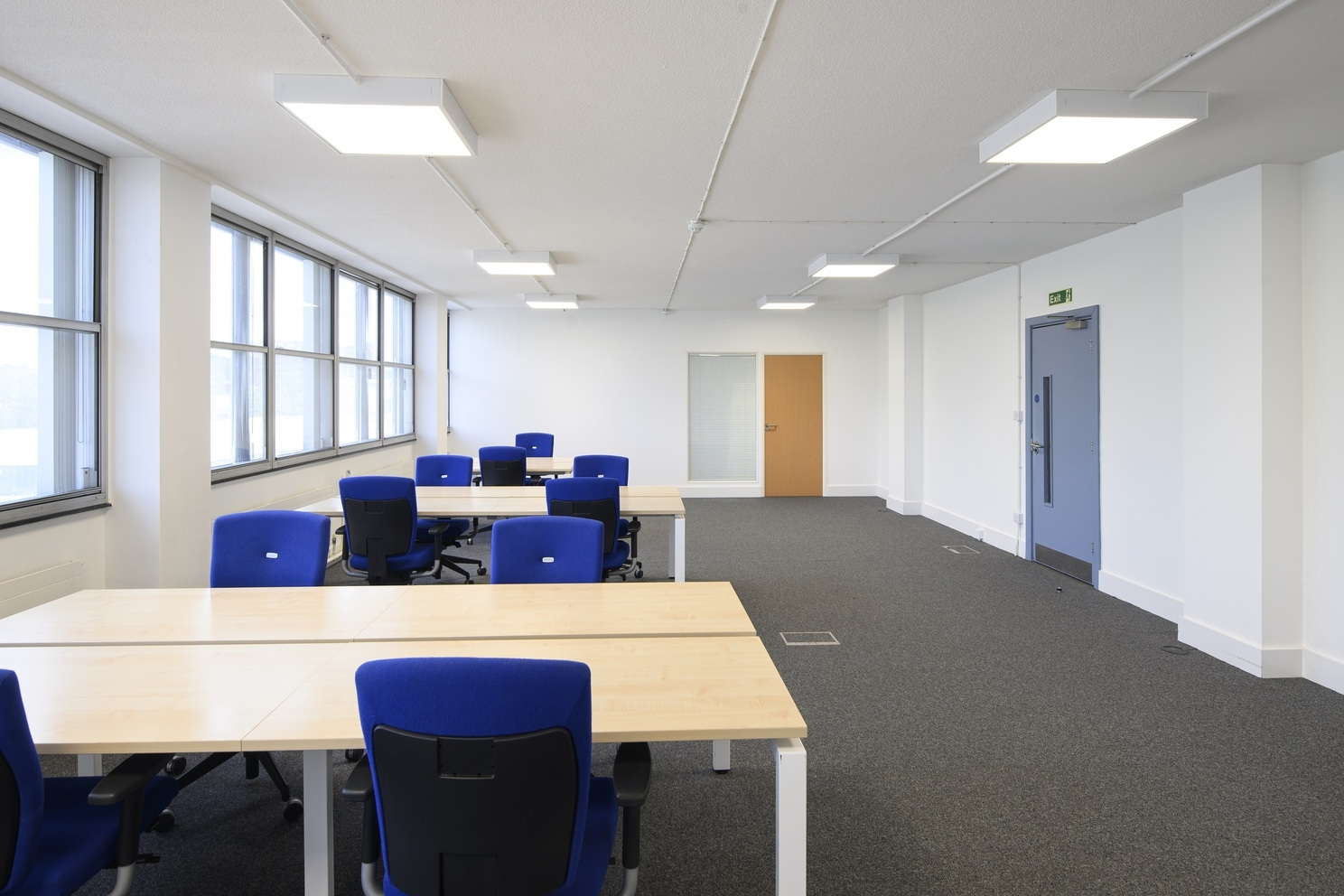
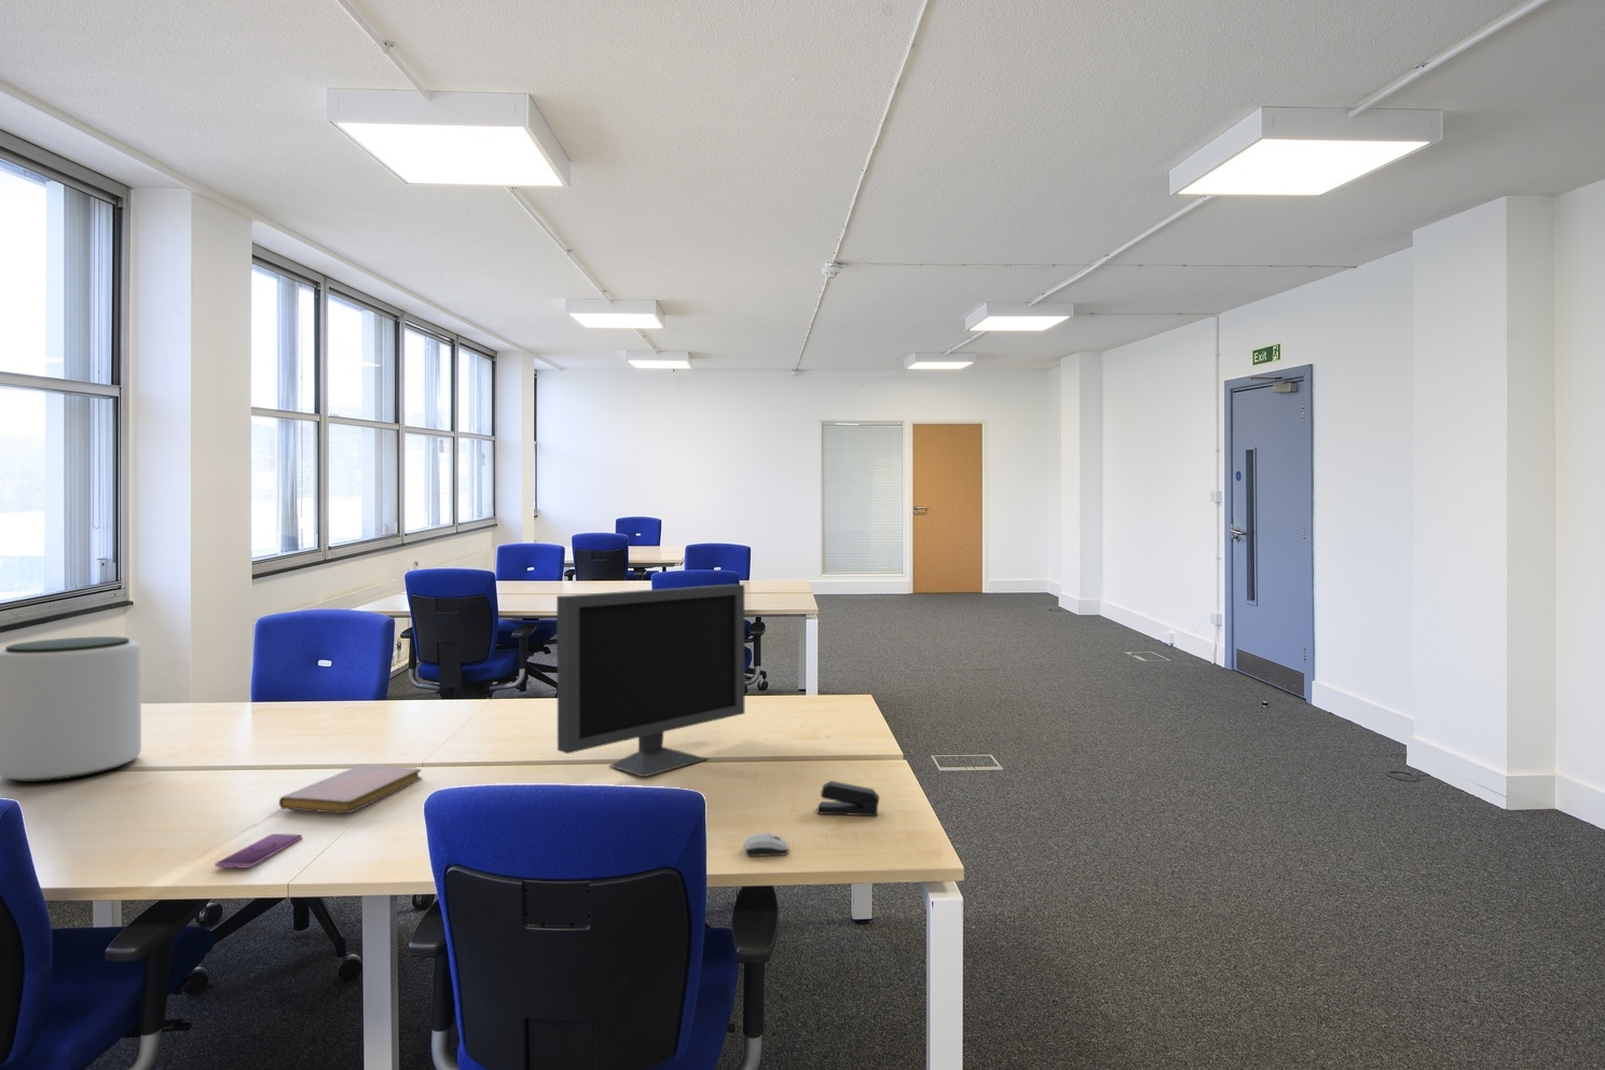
+ plant pot [0,635,142,783]
+ smartphone [214,832,303,869]
+ notebook [278,763,423,814]
+ monitor [555,584,745,777]
+ computer mouse [743,832,789,857]
+ stapler [817,780,880,817]
